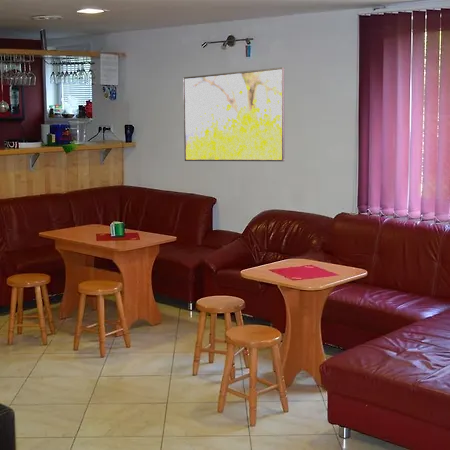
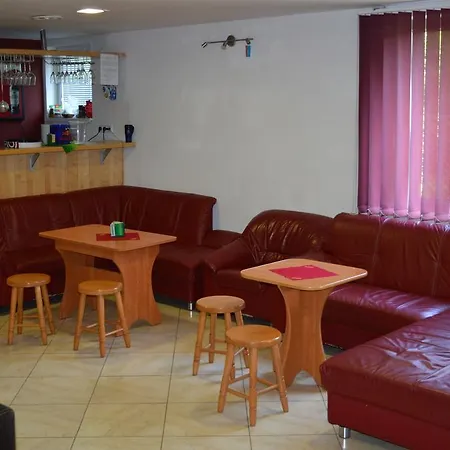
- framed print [182,66,285,162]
